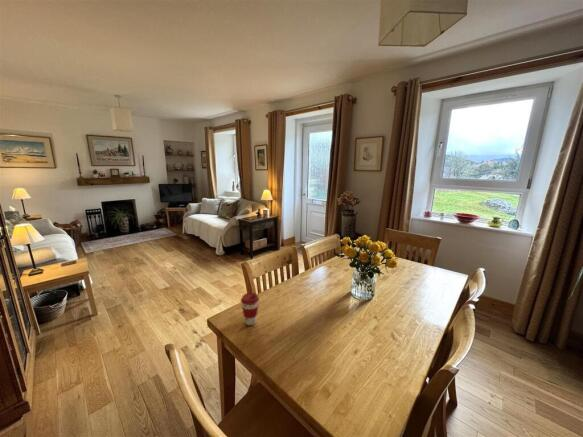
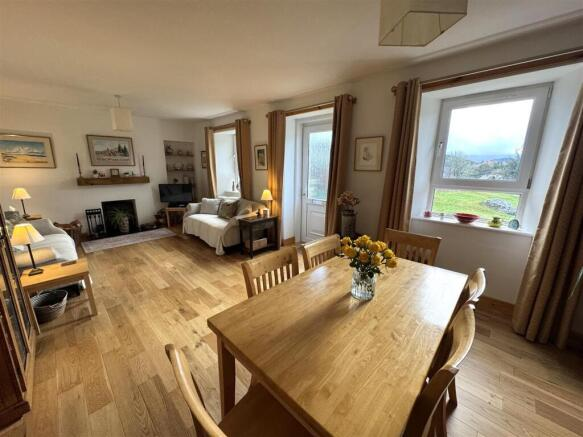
- coffee cup [240,291,260,326]
